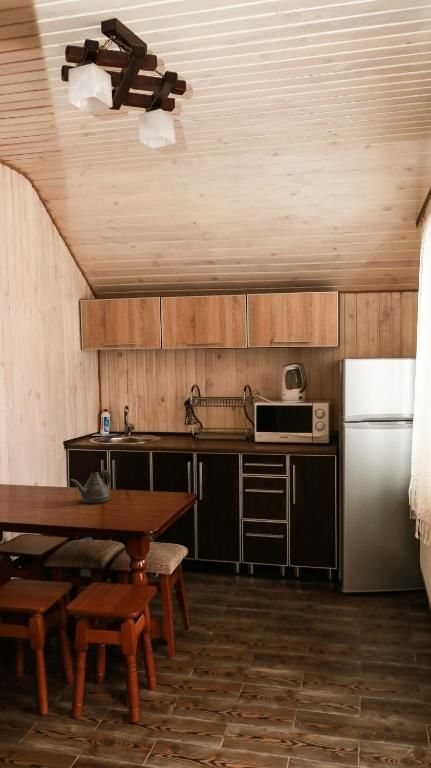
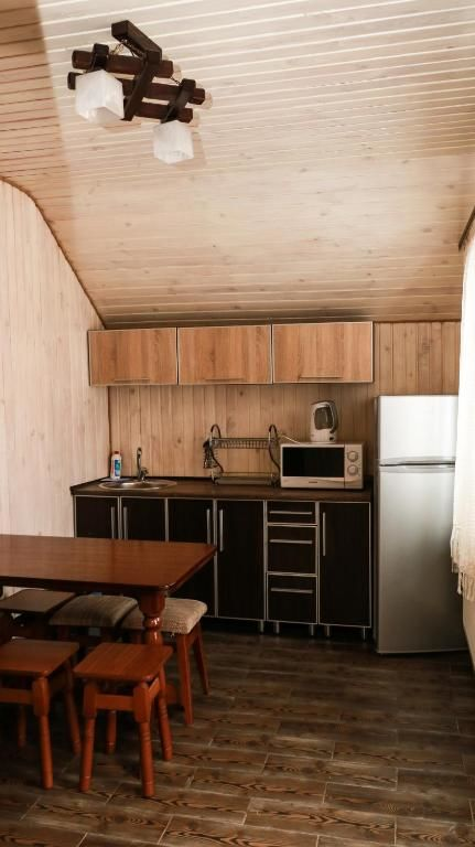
- teapot [69,469,111,505]
